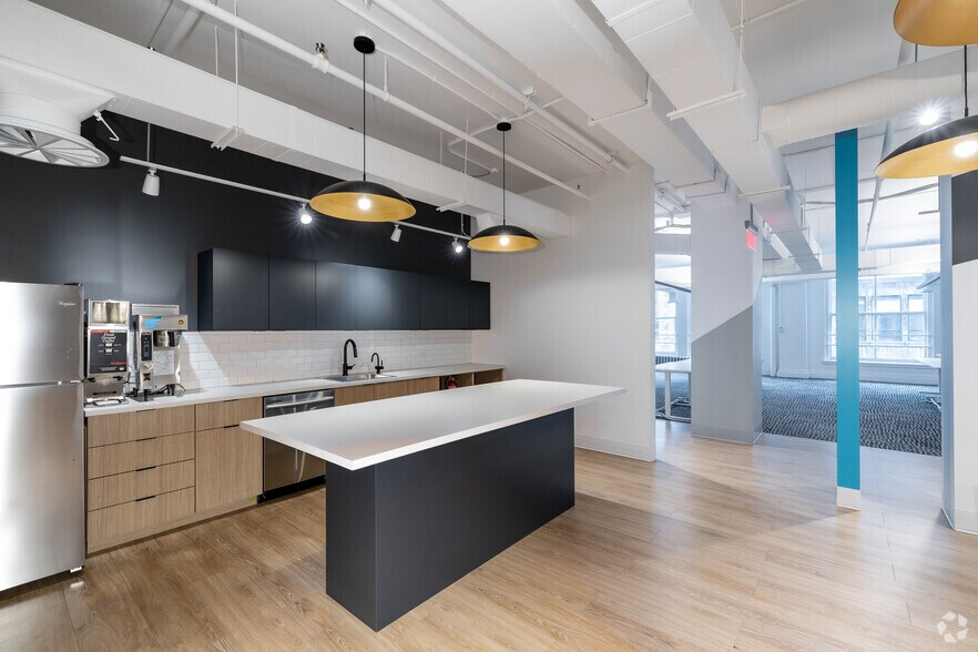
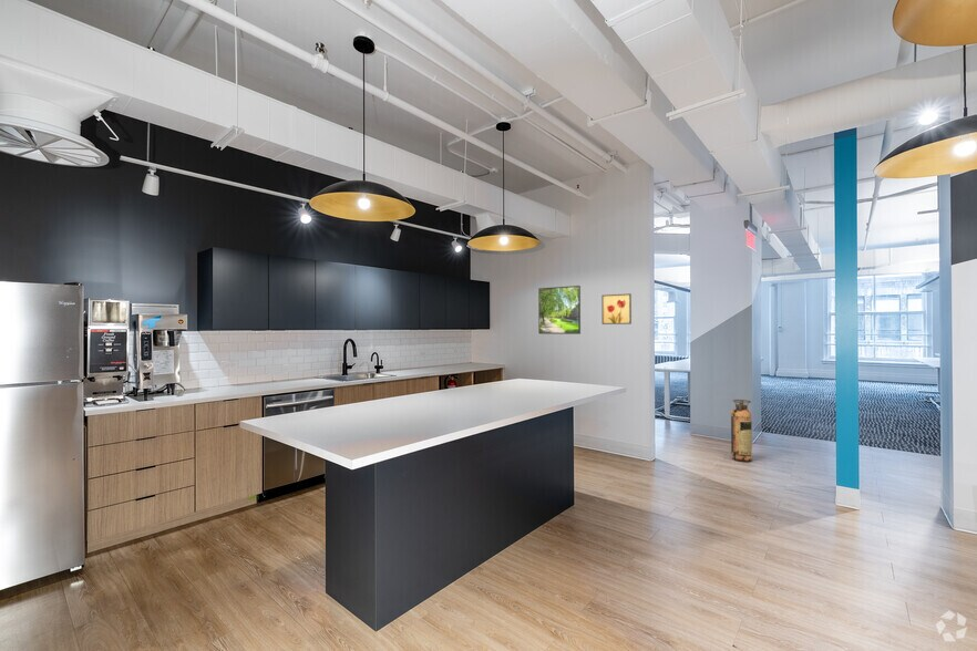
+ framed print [537,285,582,335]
+ fire extinguisher [730,399,753,463]
+ wall art [600,292,633,326]
